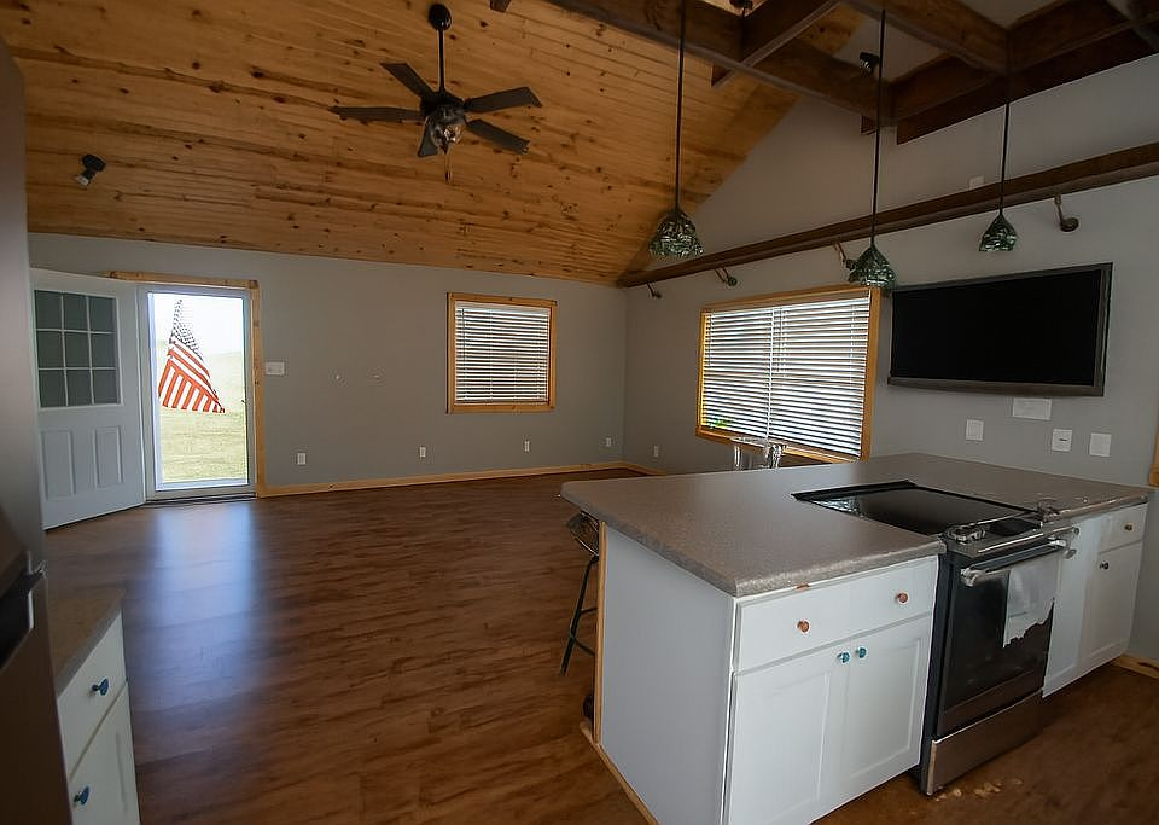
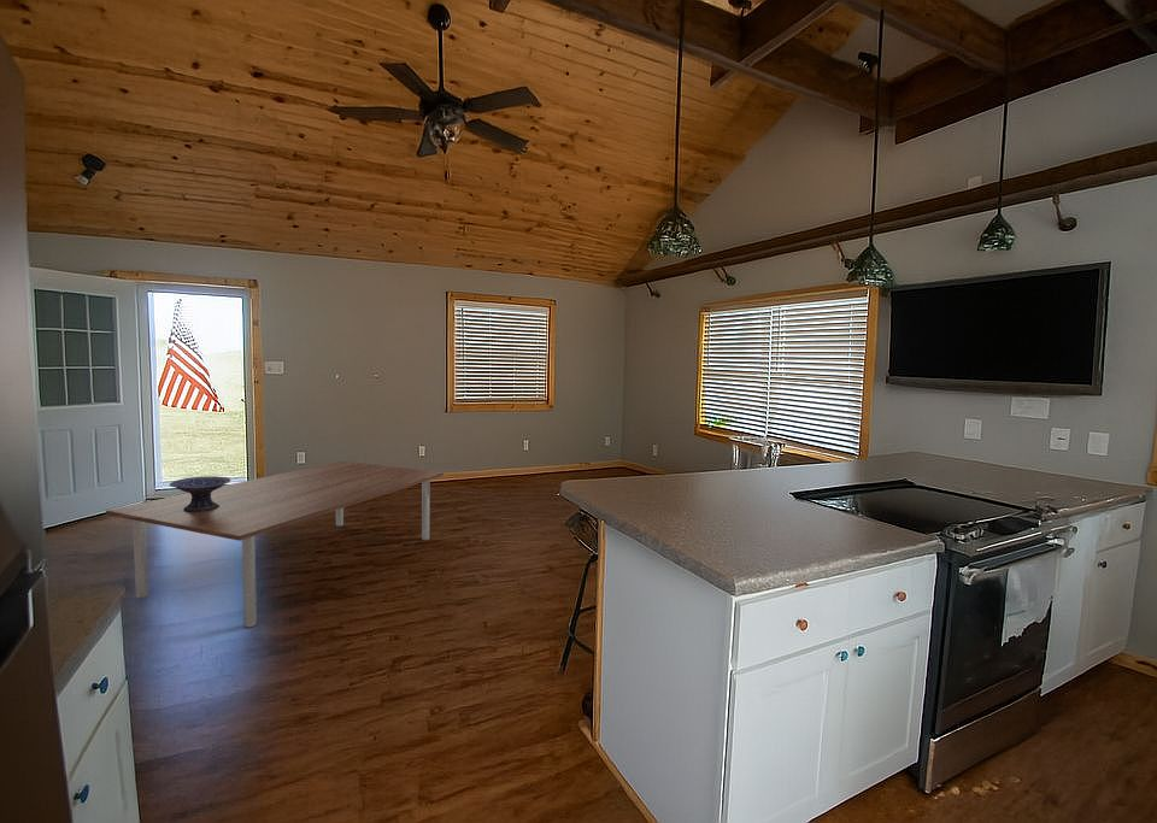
+ dining table [105,460,445,629]
+ decorative bowl [169,475,231,512]
